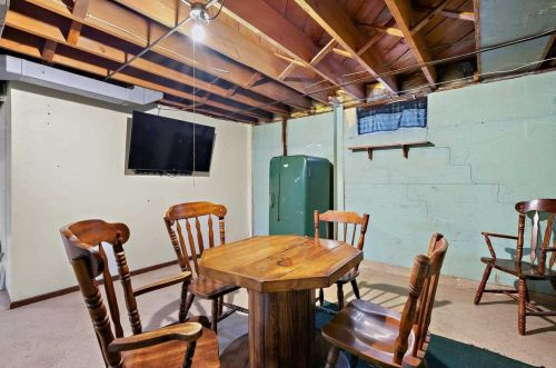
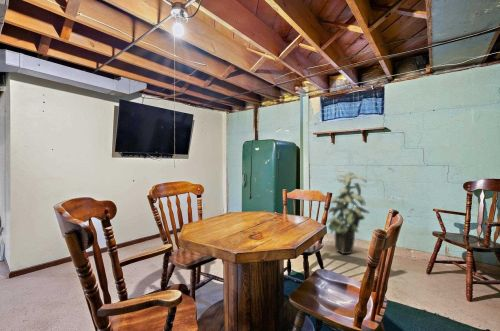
+ indoor plant [326,168,371,255]
